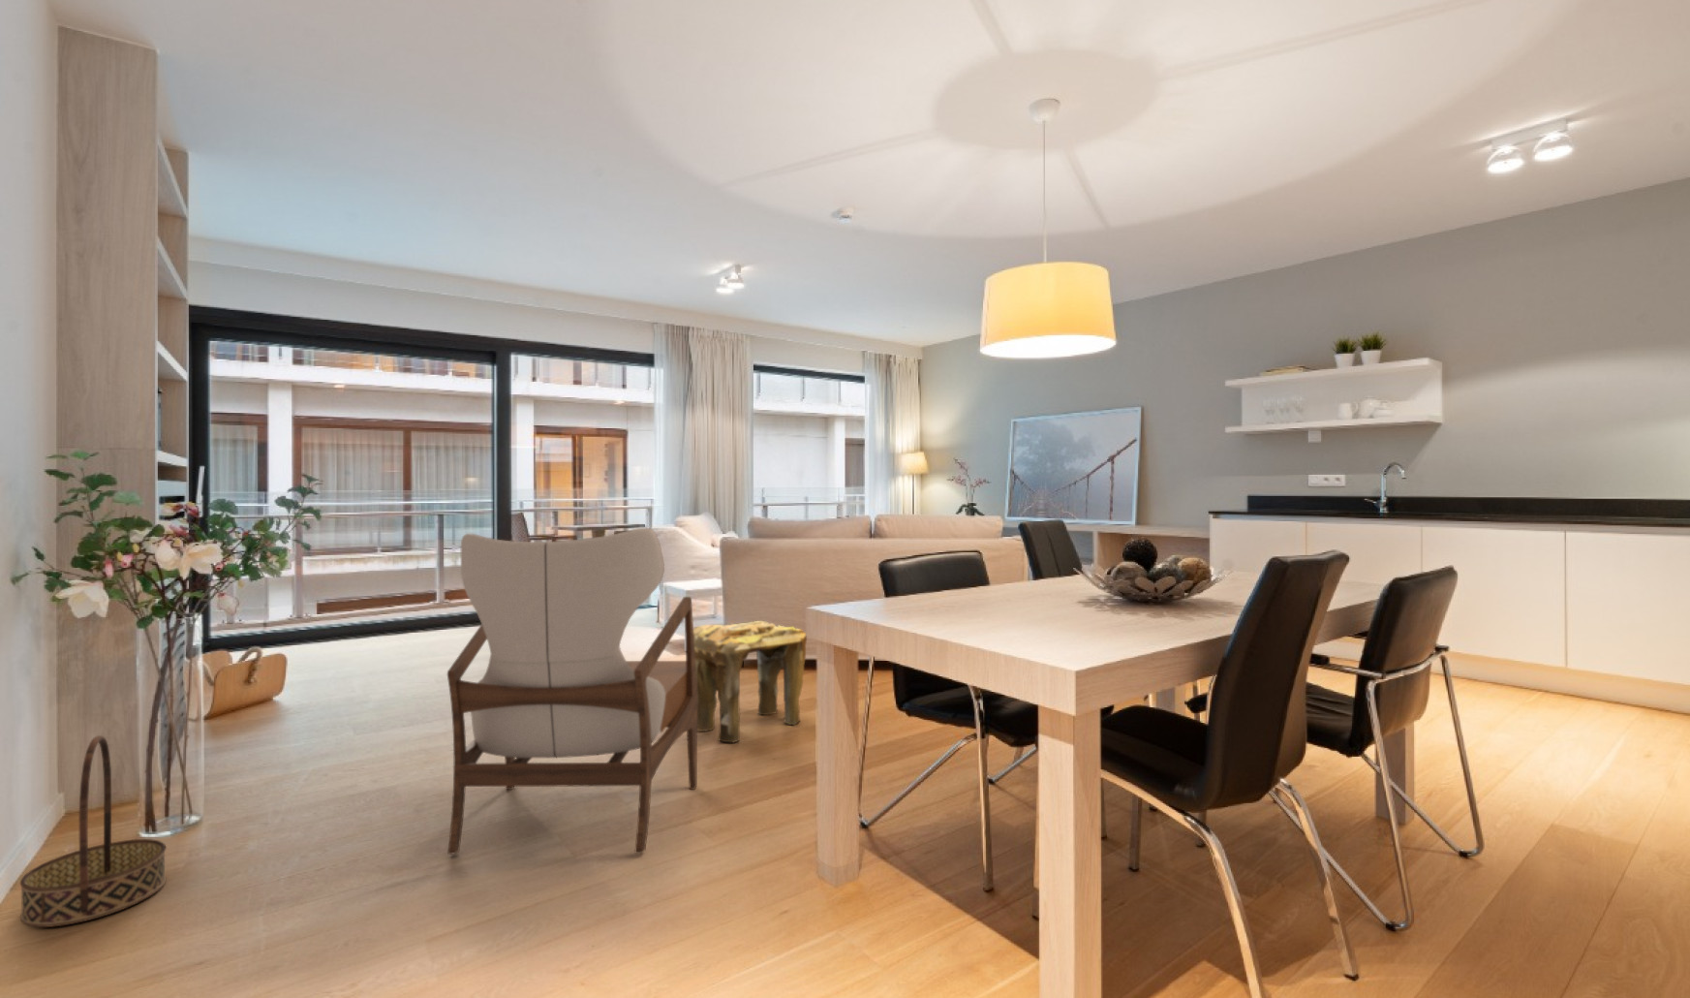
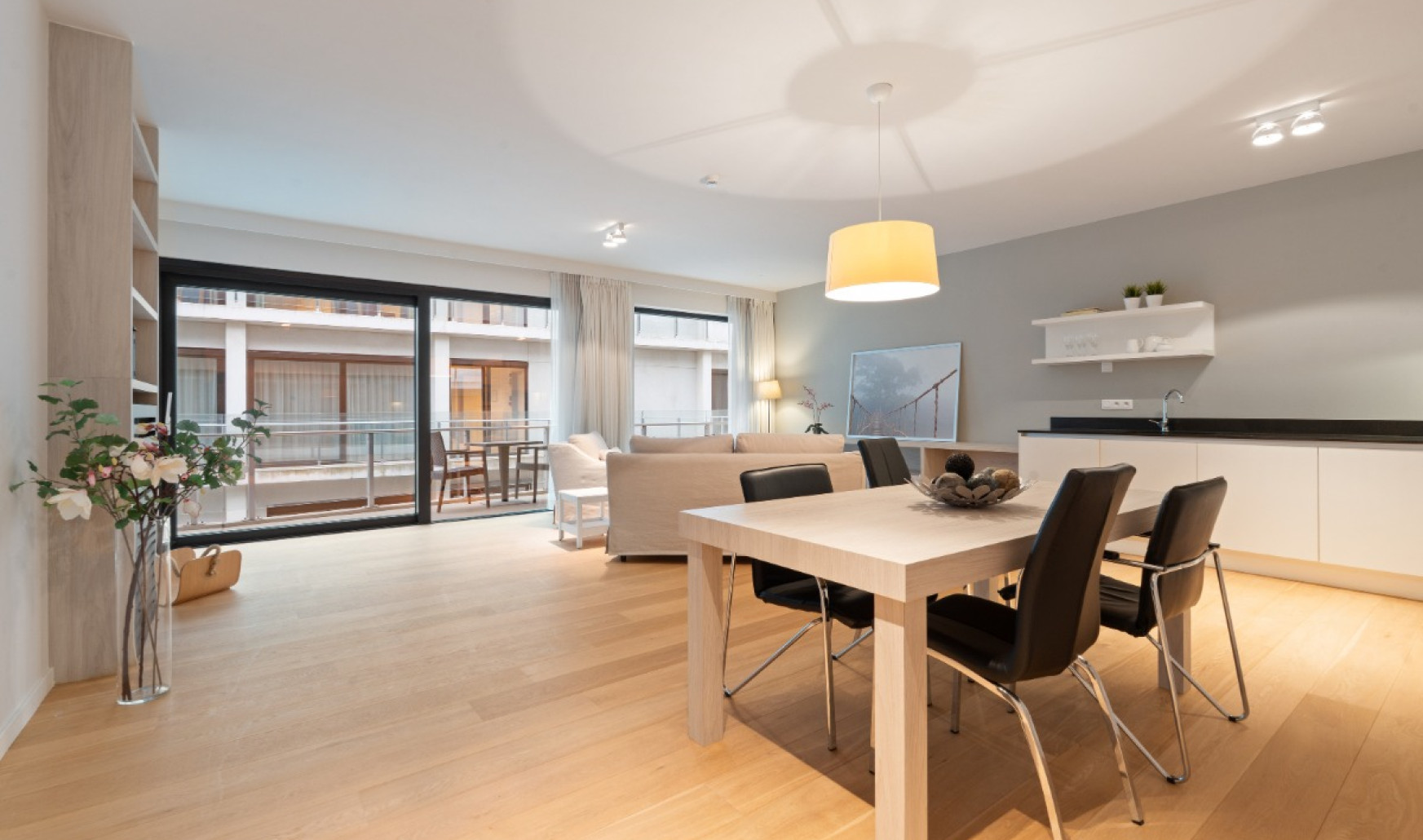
- armchair [447,528,698,855]
- stool [694,620,808,744]
- basket [19,734,167,928]
